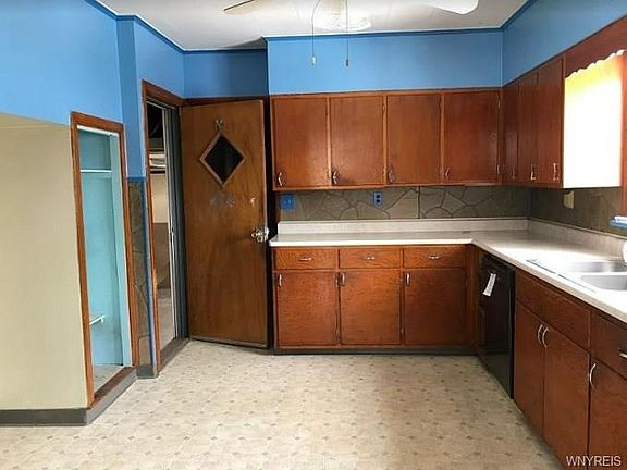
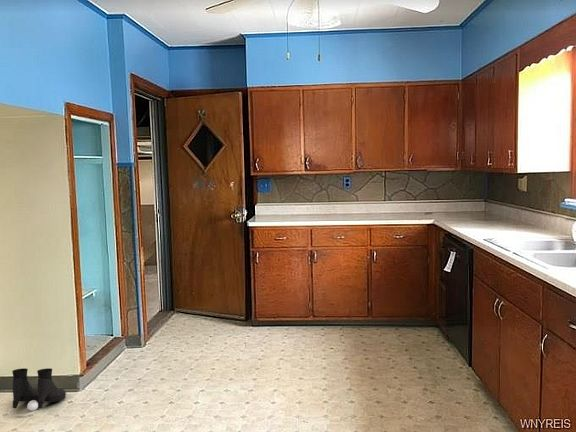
+ boots [11,367,67,412]
